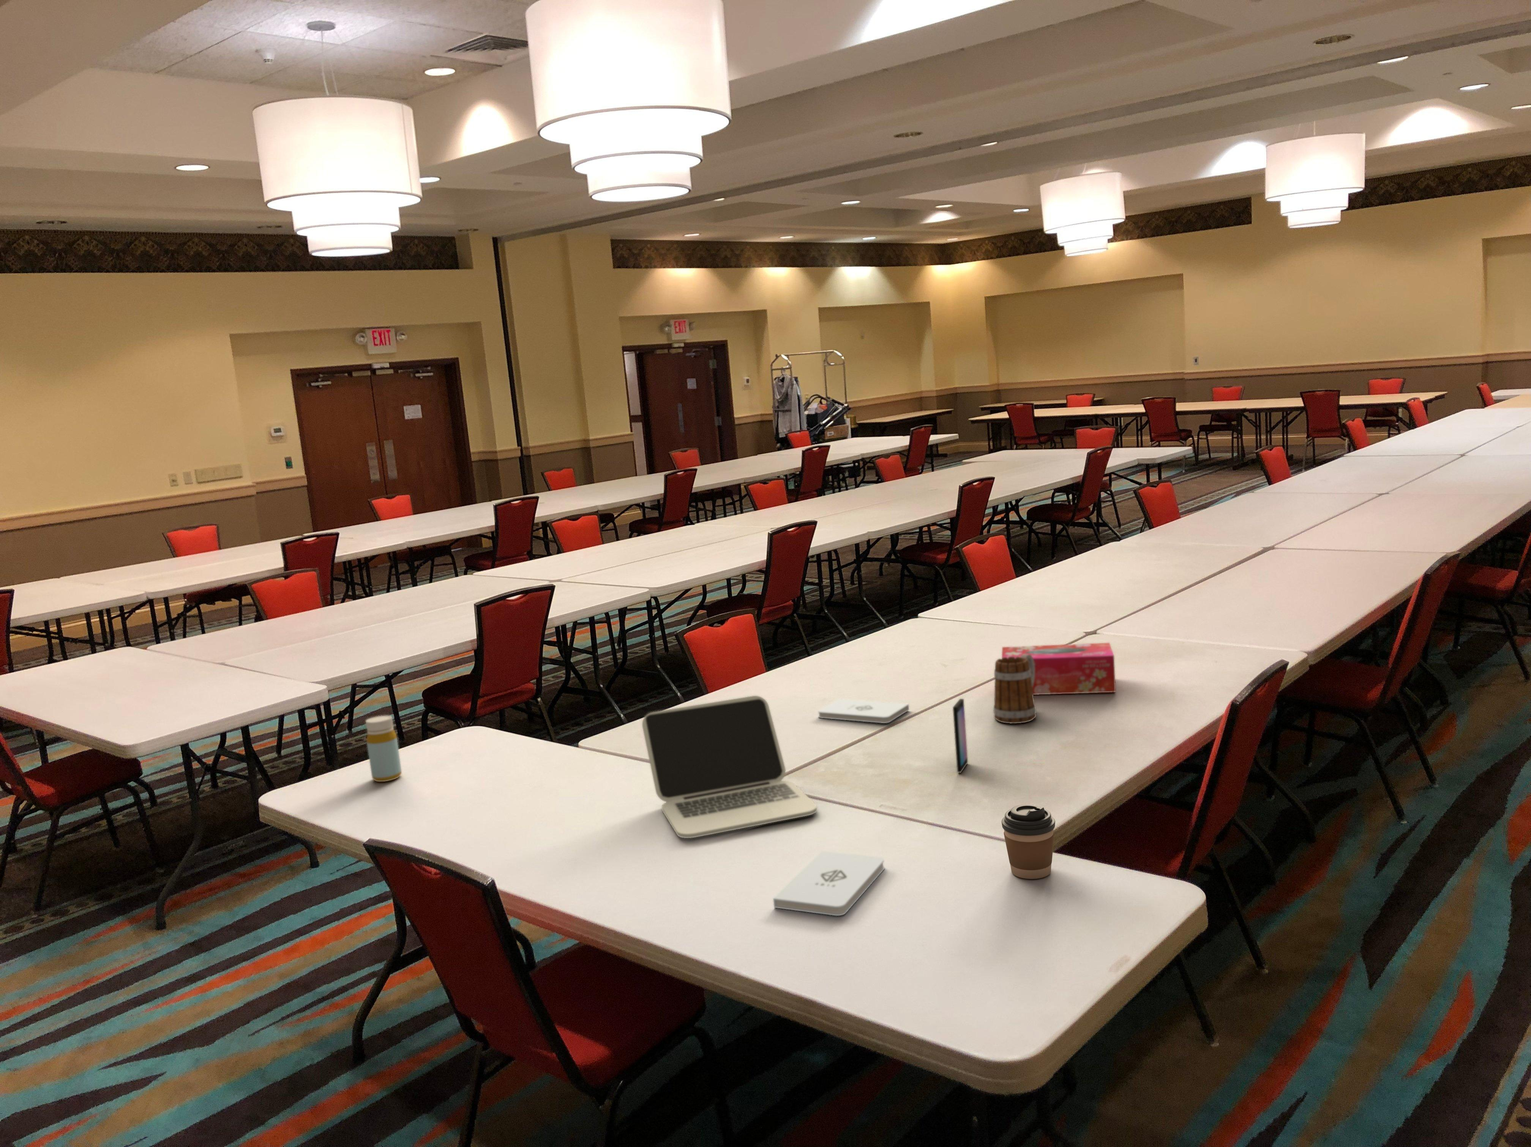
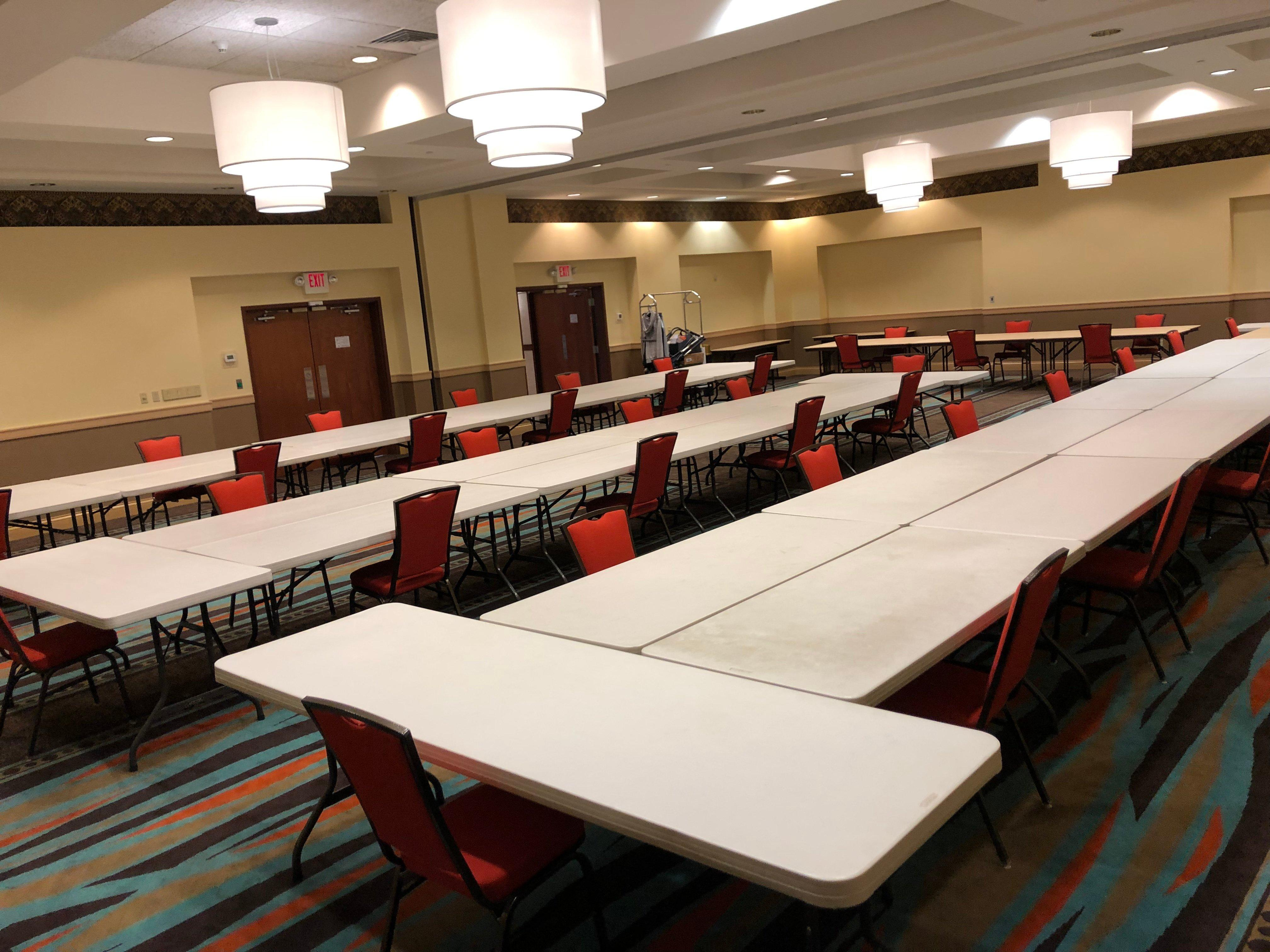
- bottle [365,714,403,782]
- coffee cup [1002,804,1056,880]
- laptop [641,695,817,839]
- notepad [773,851,885,917]
- tissue box [1002,642,1116,695]
- mug [993,654,1037,724]
- smartphone [952,699,968,774]
- notepad [817,699,909,724]
